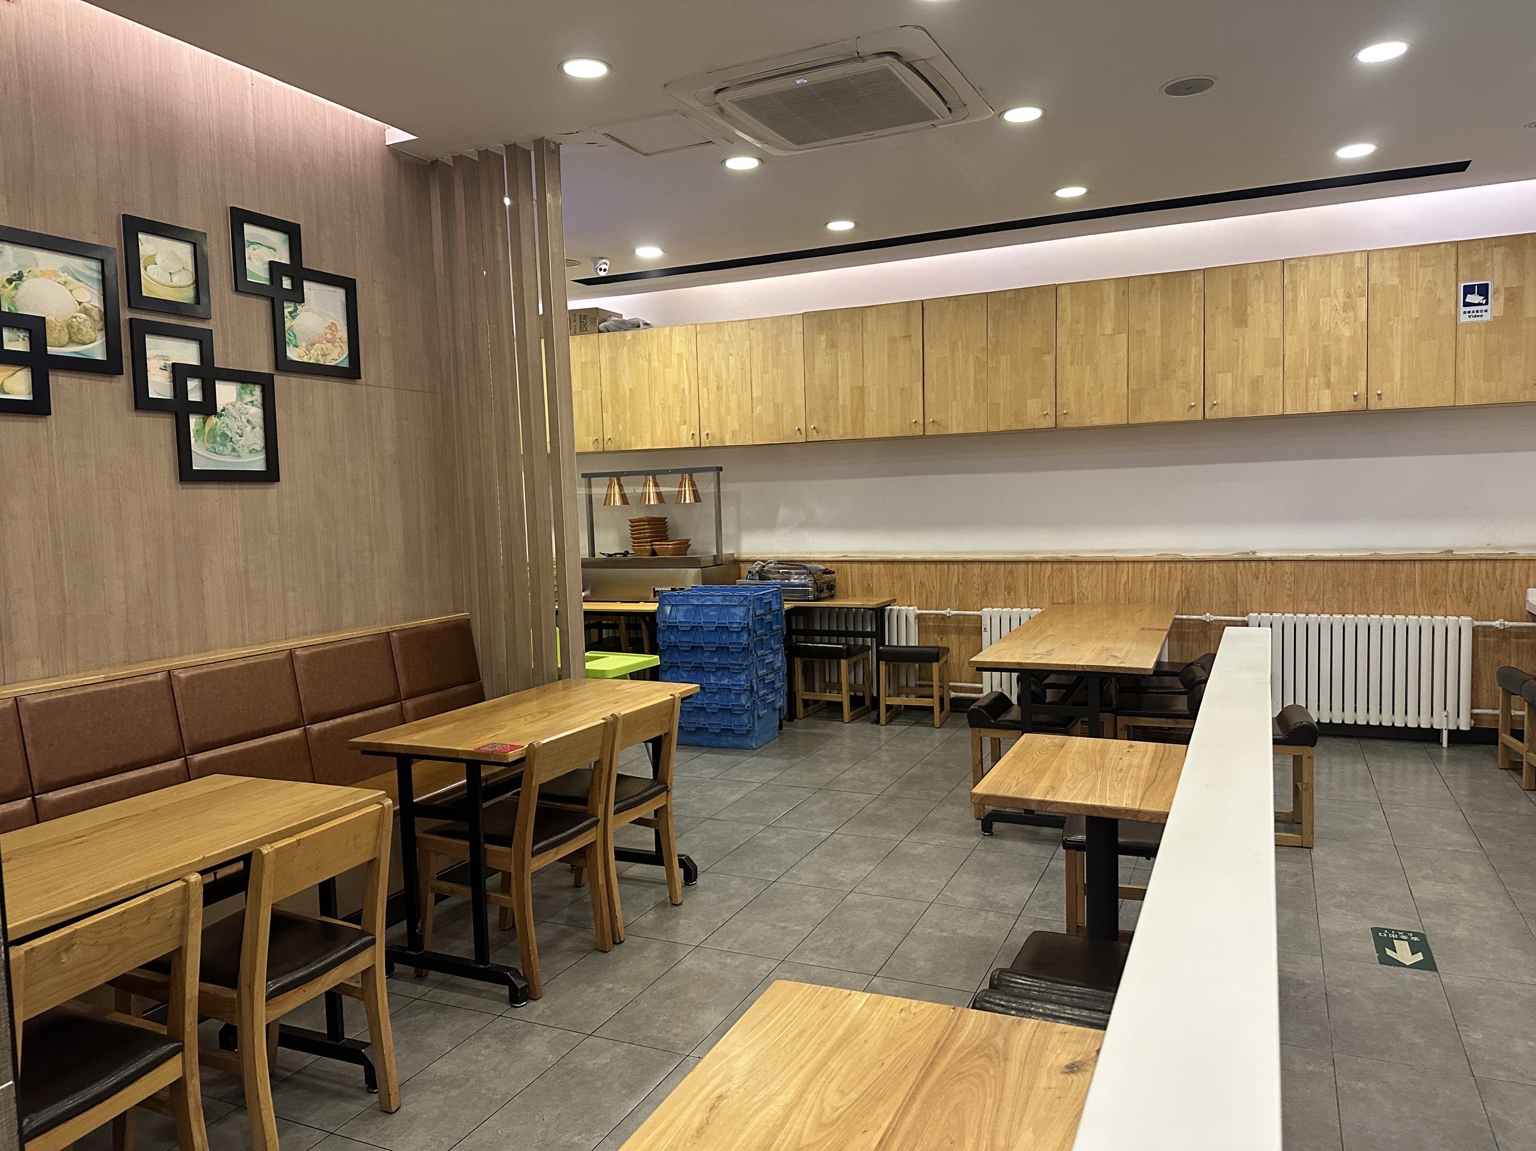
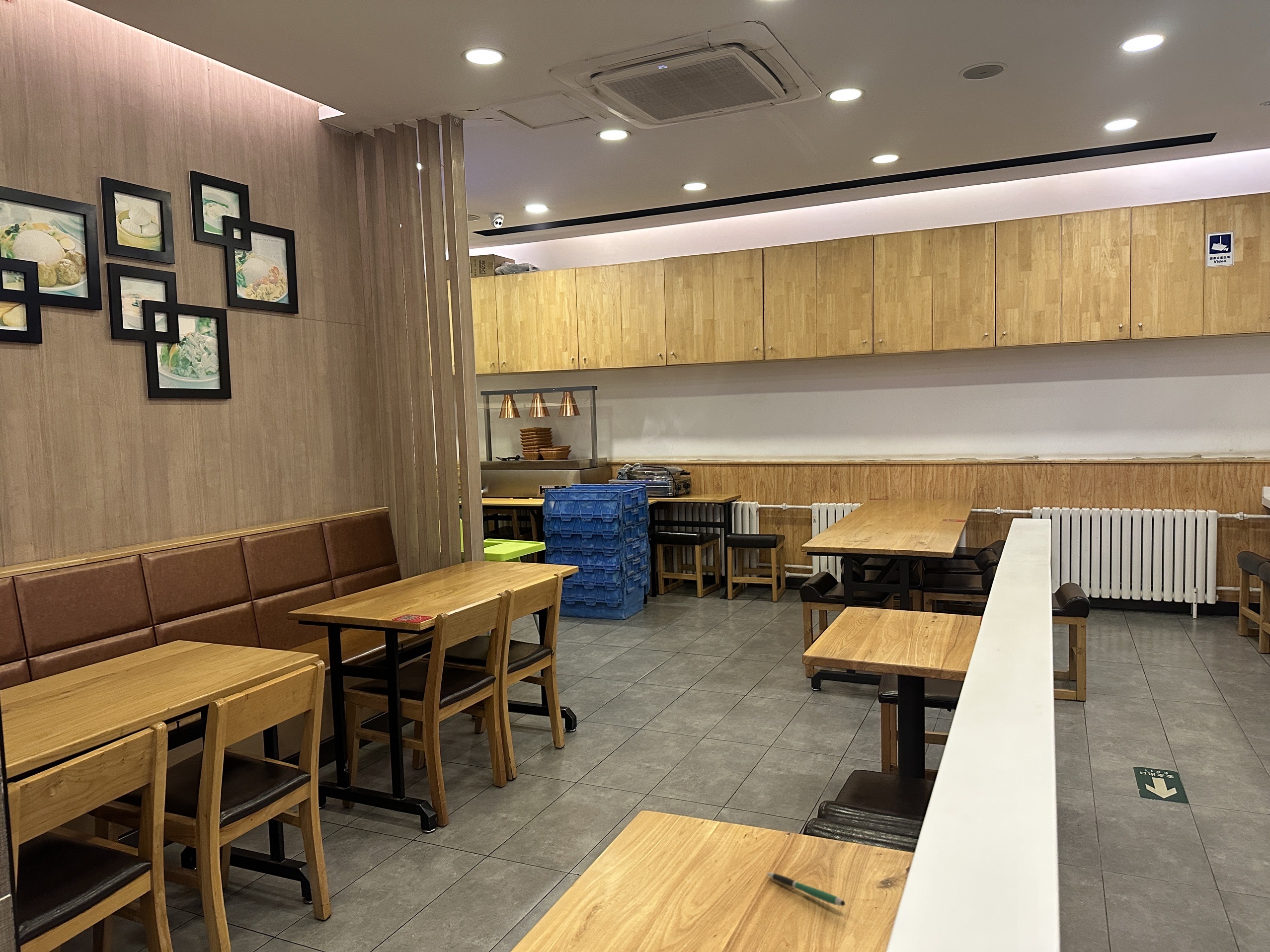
+ pen [766,872,846,906]
